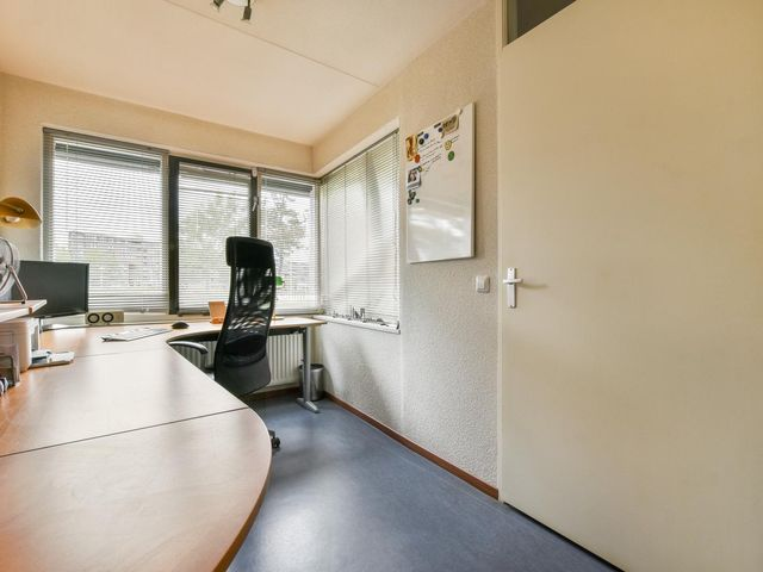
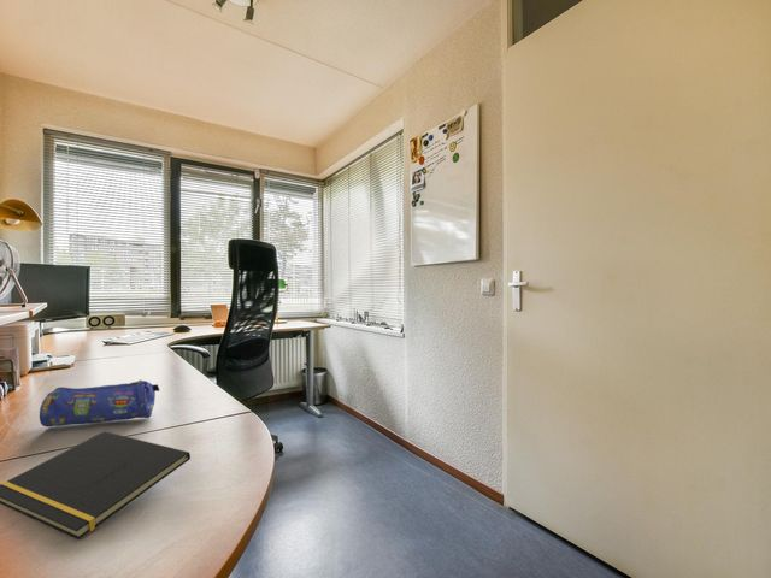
+ notepad [0,430,192,541]
+ pencil case [39,378,160,429]
